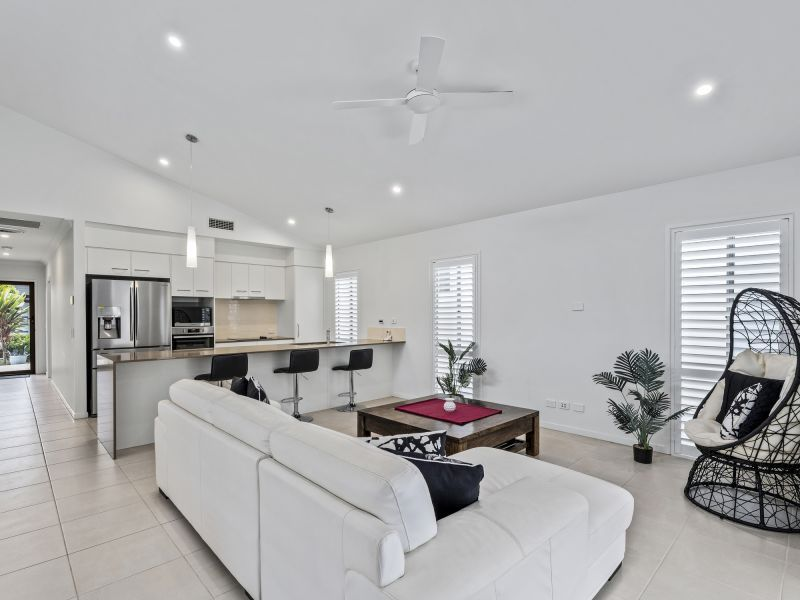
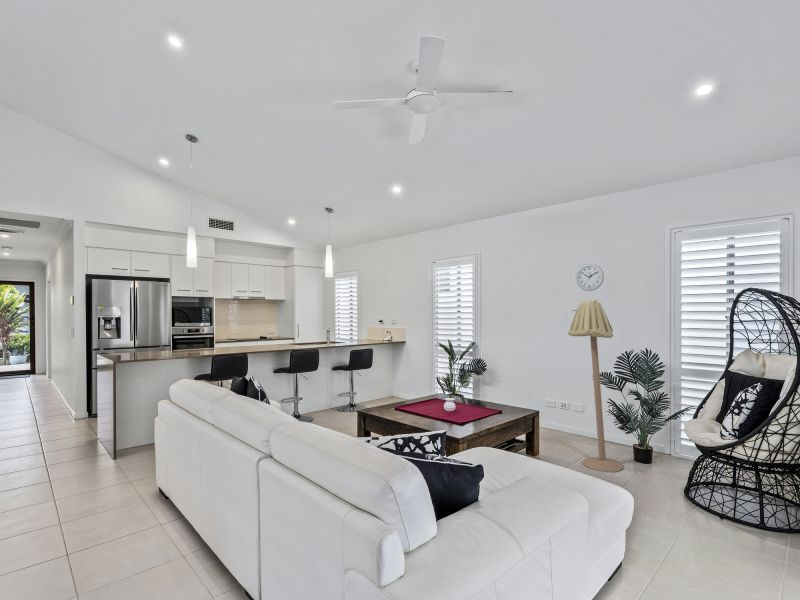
+ wall clock [575,263,605,292]
+ floor lamp [567,298,624,473]
